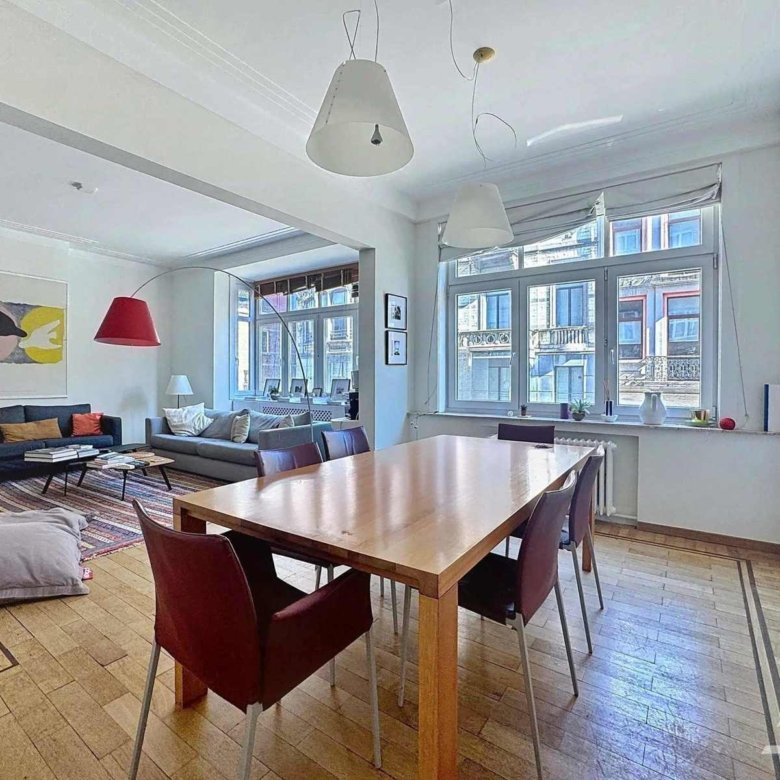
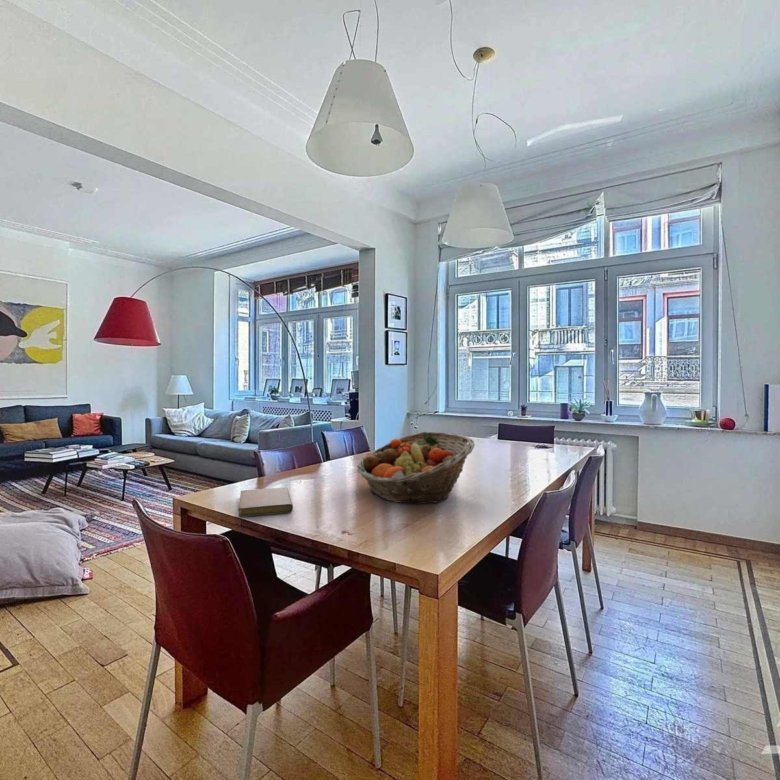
+ notebook [237,487,294,517]
+ fruit basket [356,431,476,505]
